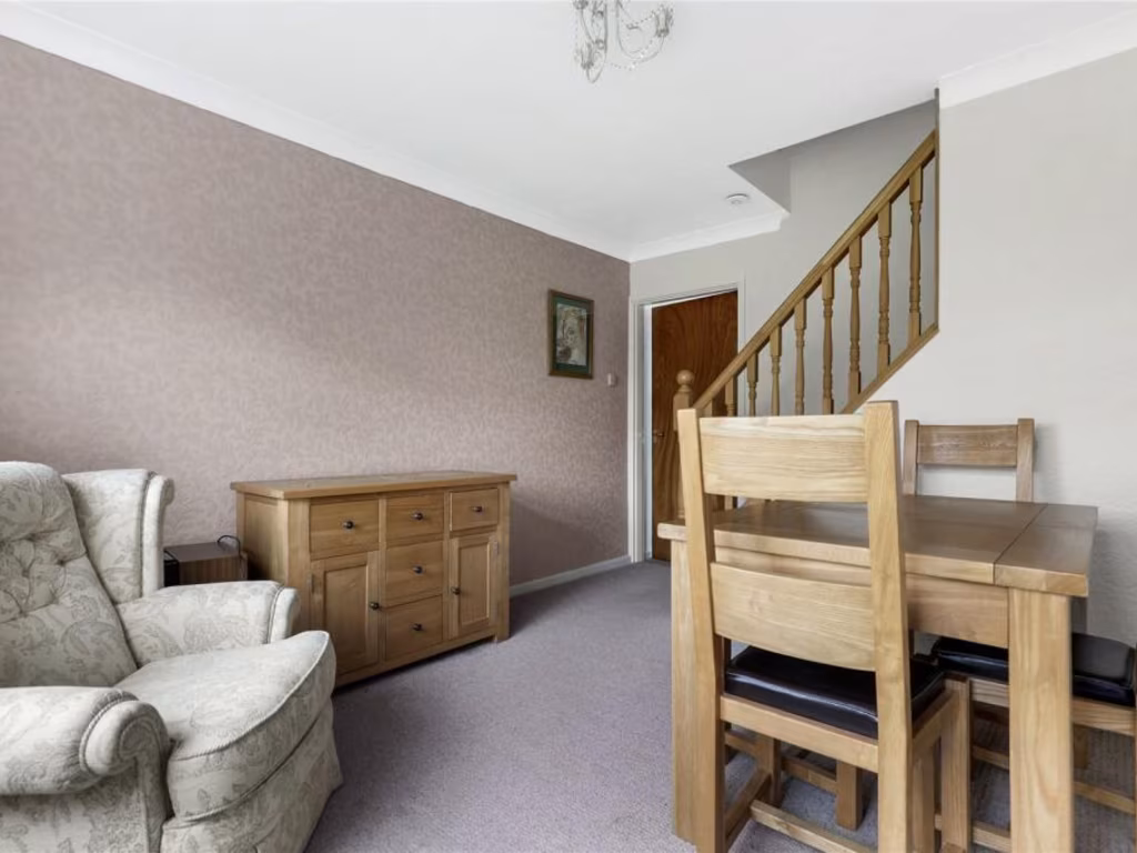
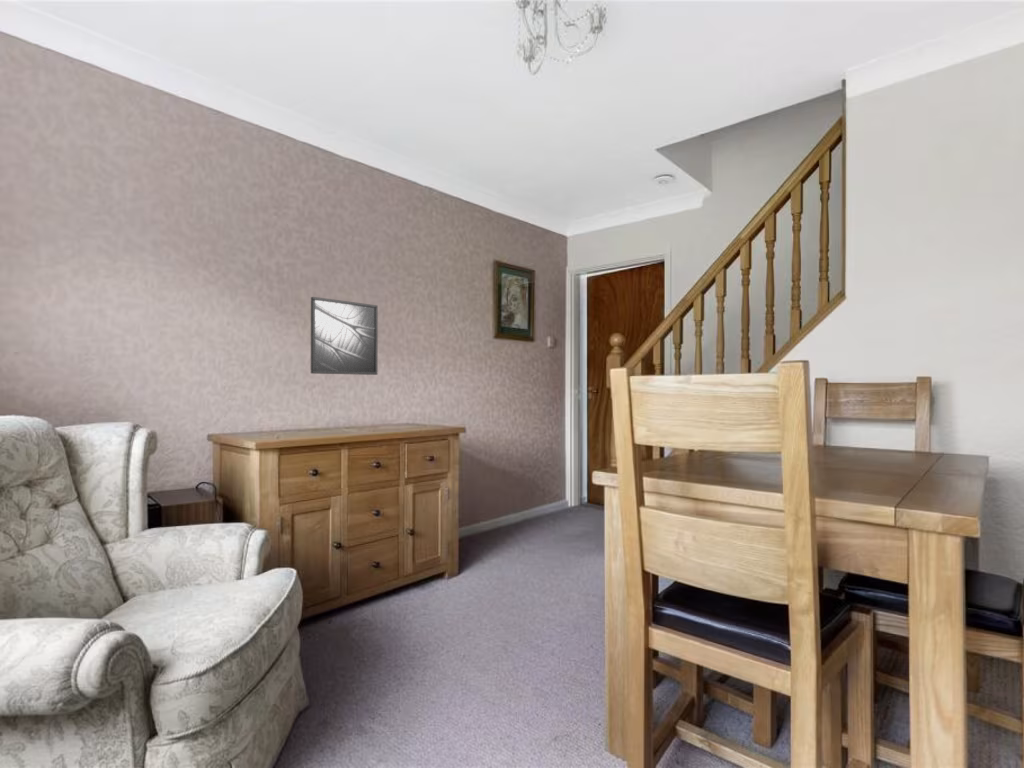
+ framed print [310,296,379,376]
